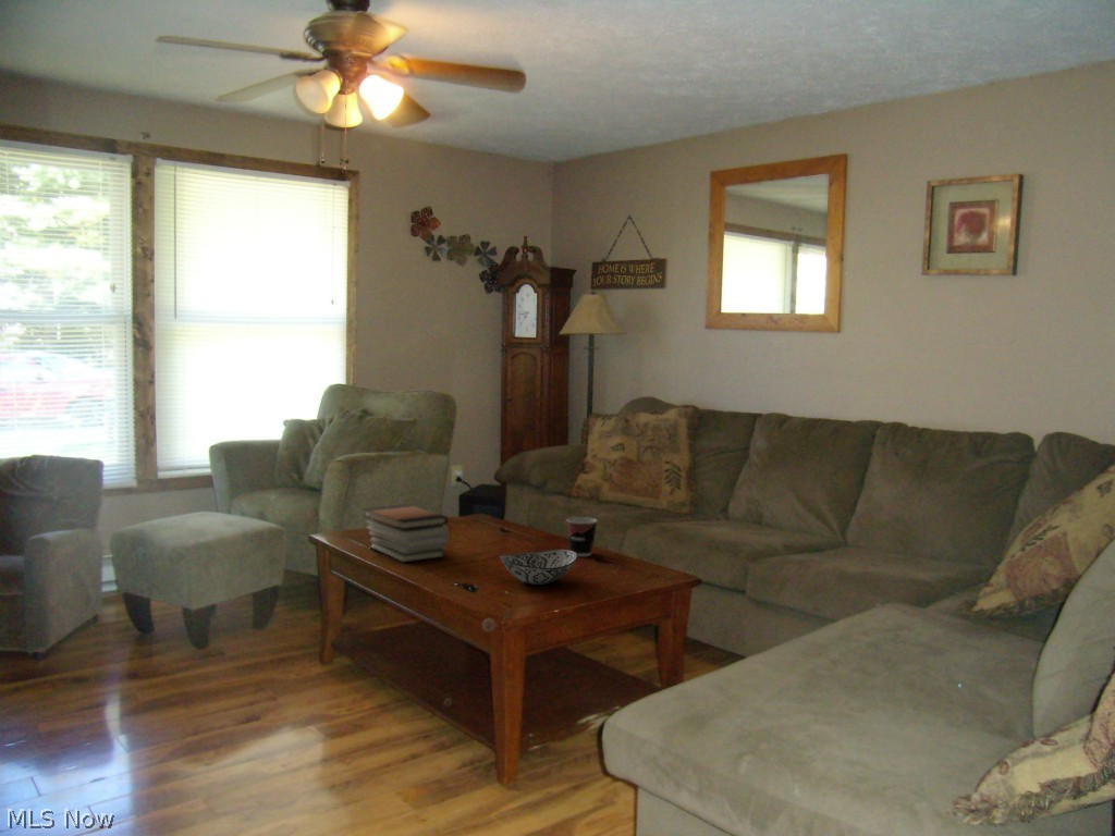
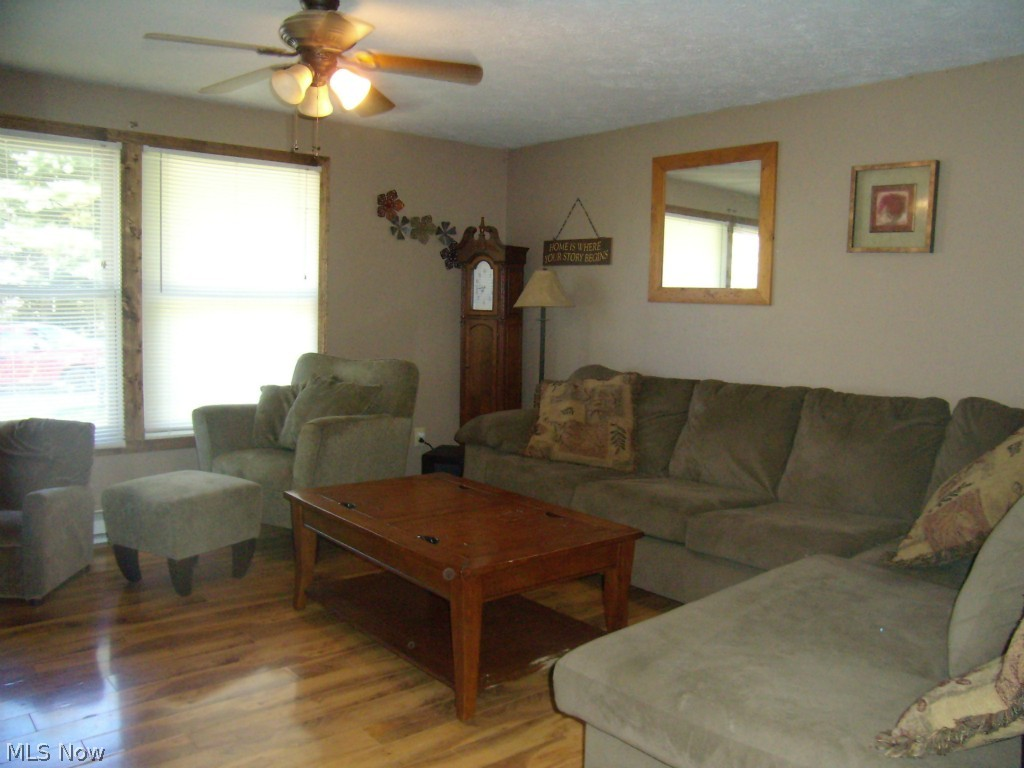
- book stack [362,503,450,564]
- decorative bowl [499,549,579,586]
- cup [565,516,599,557]
